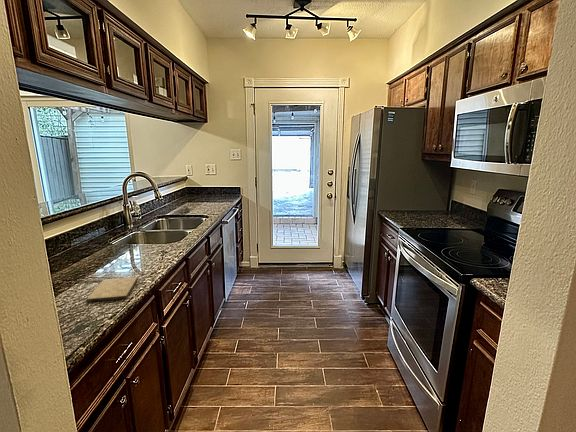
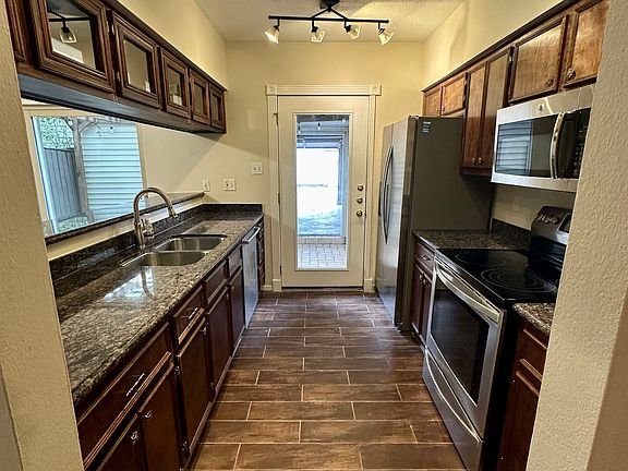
- cutting board [86,276,139,303]
